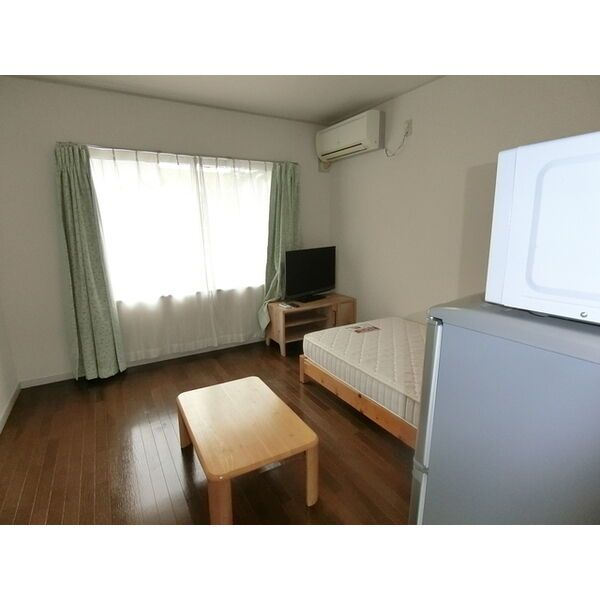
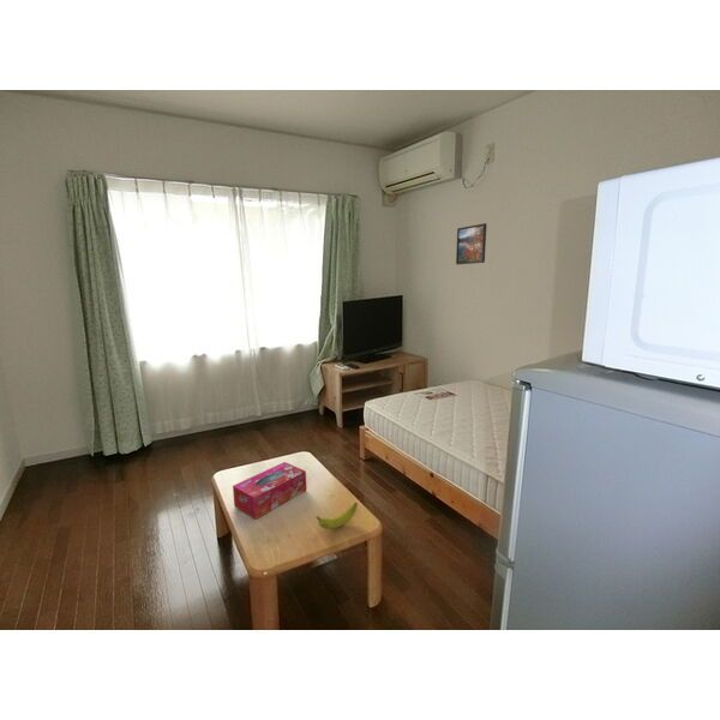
+ banana [314,502,359,530]
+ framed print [455,222,487,265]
+ tissue box [232,461,307,520]
